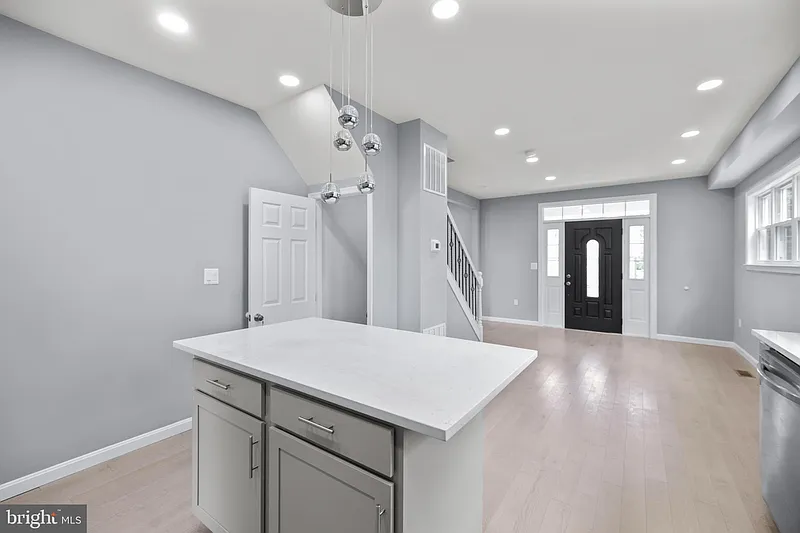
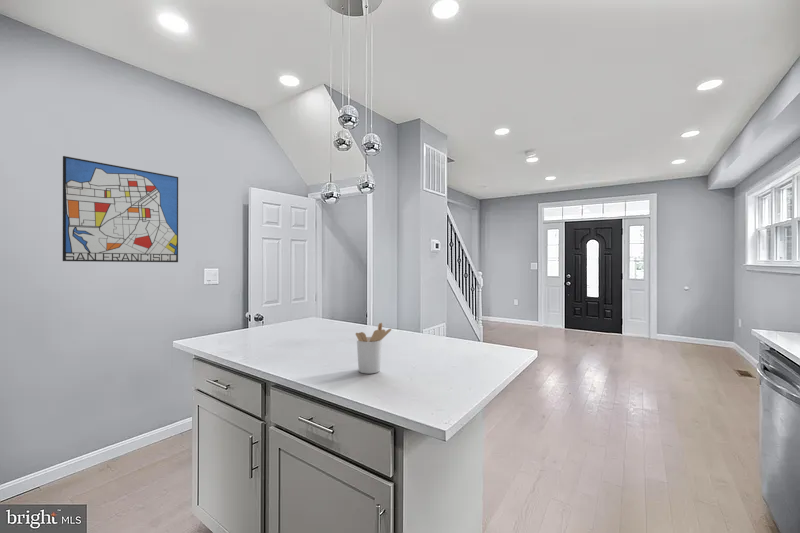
+ wall art [62,155,179,263]
+ utensil holder [355,322,392,375]
